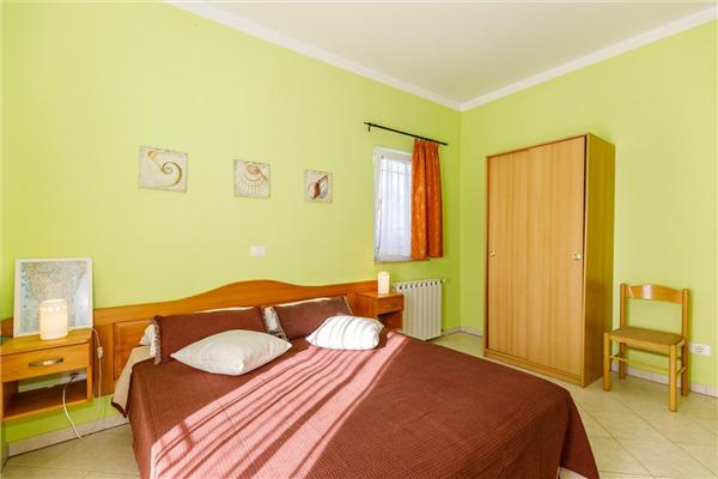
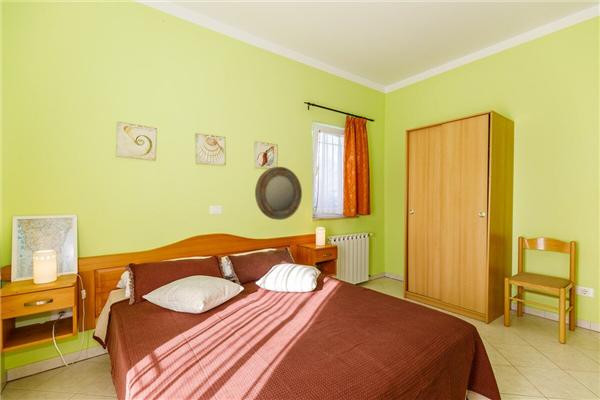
+ home mirror [254,166,303,221]
